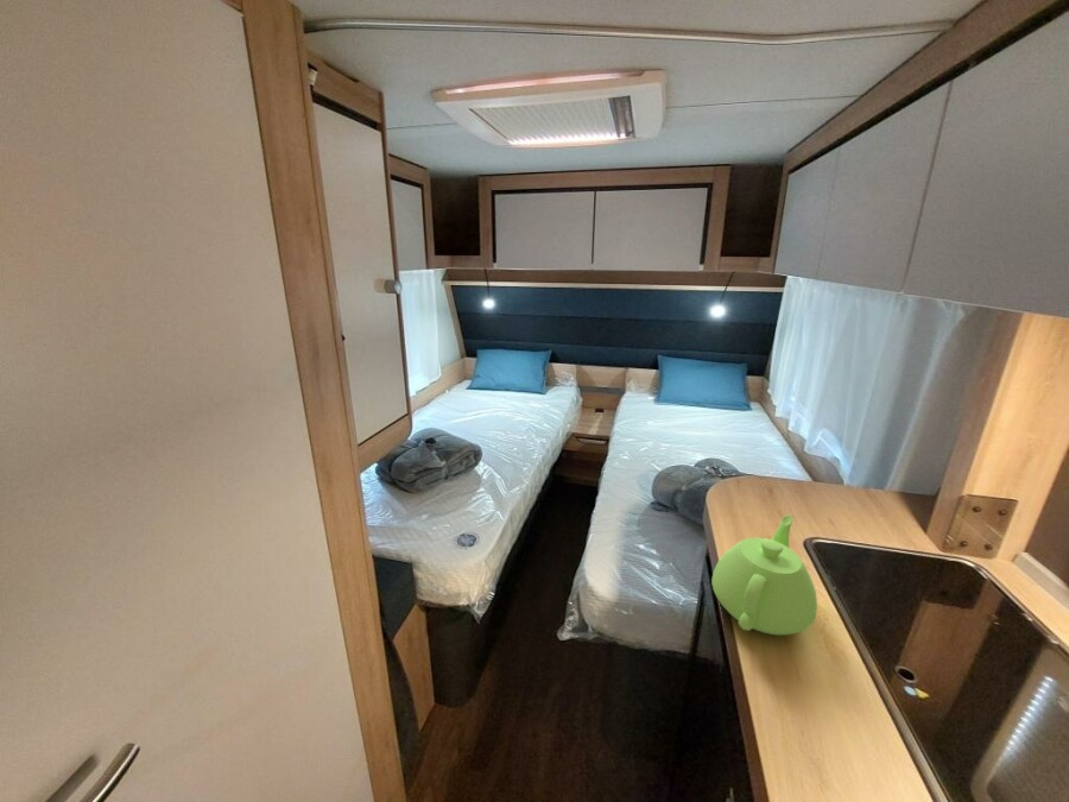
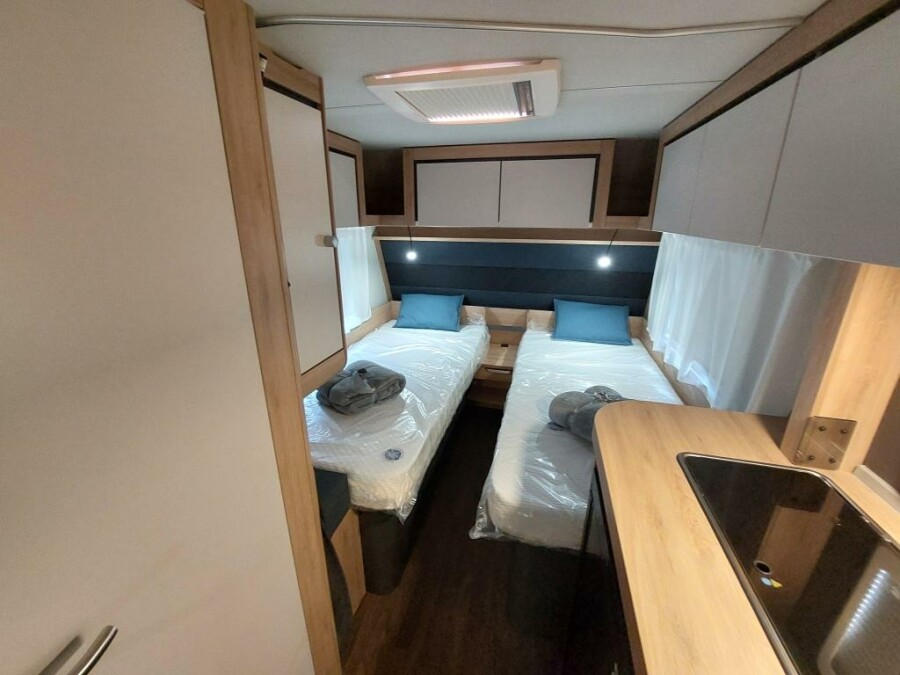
- teapot [710,514,818,636]
